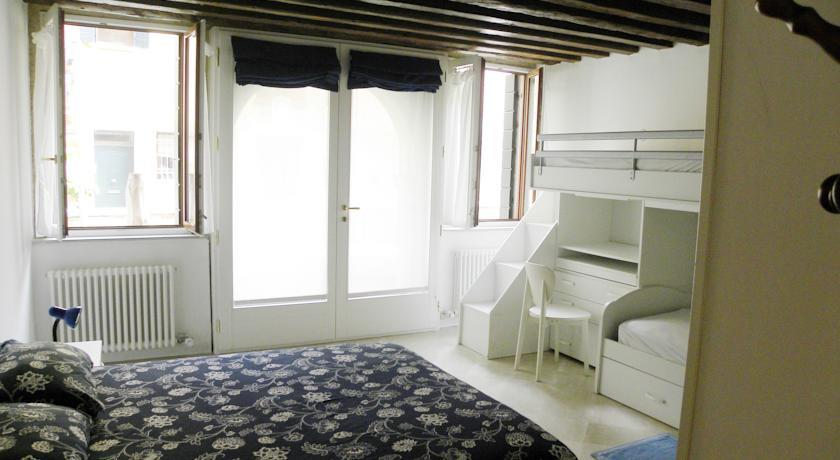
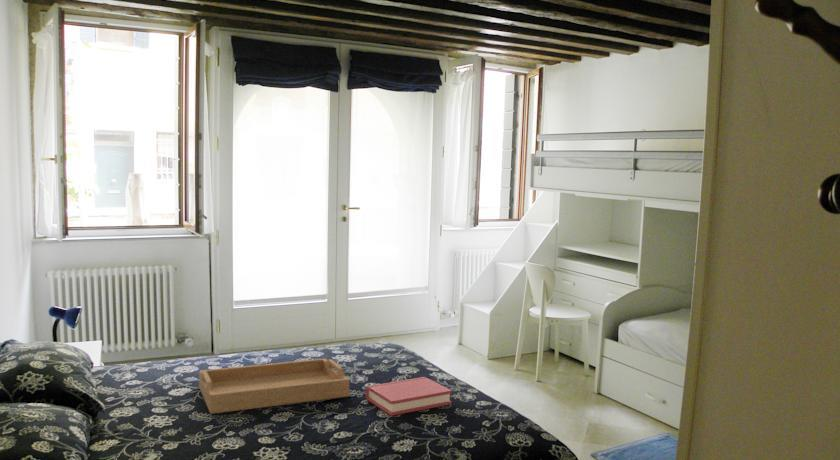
+ hardback book [365,376,453,417]
+ serving tray [198,357,351,415]
